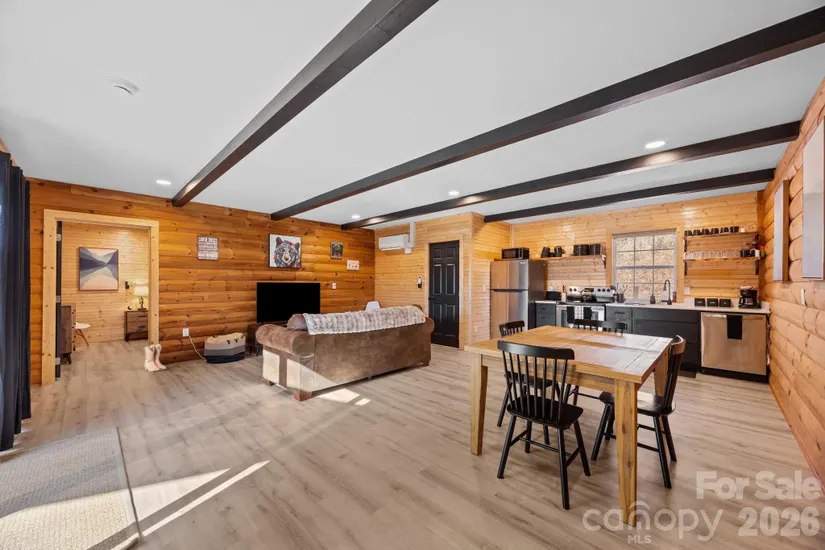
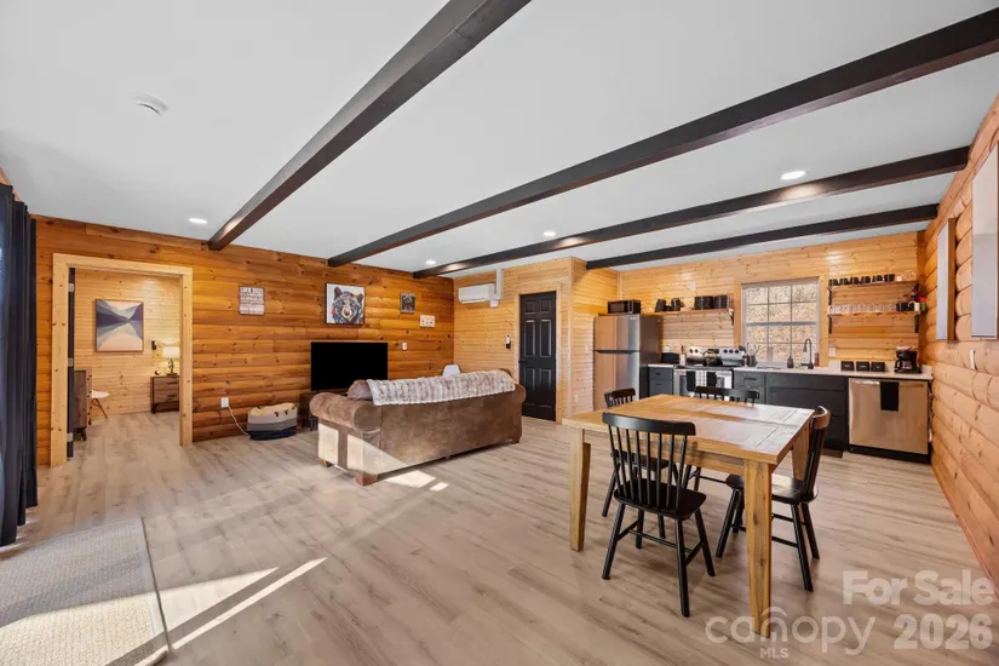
- boots [144,343,167,372]
